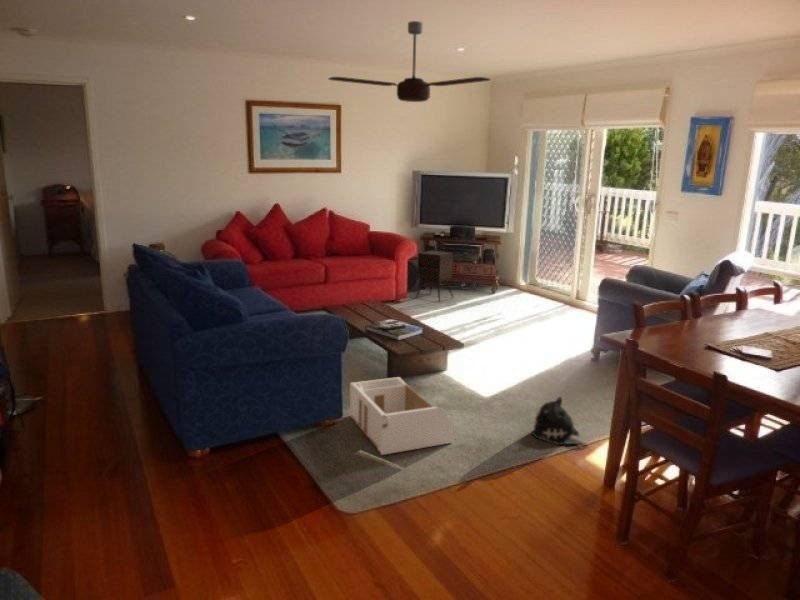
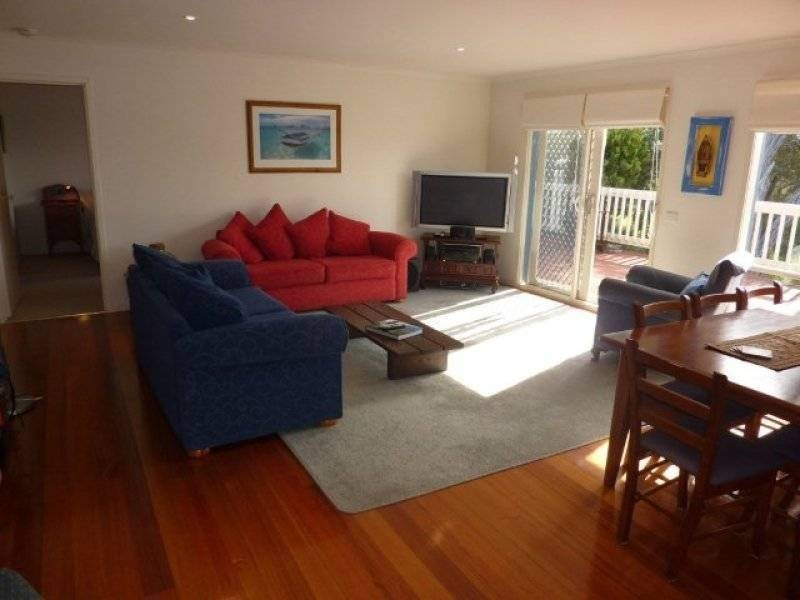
- plush toy [530,396,591,446]
- side table [414,250,455,303]
- ceiling fan [327,20,492,103]
- storage bin [349,376,455,456]
